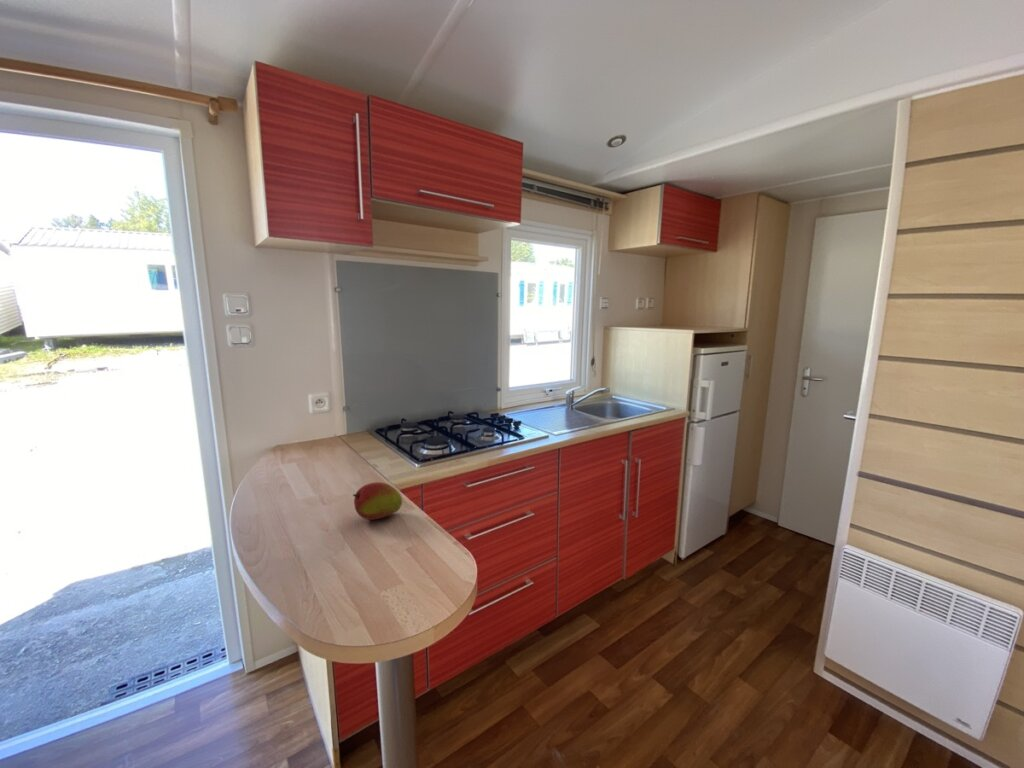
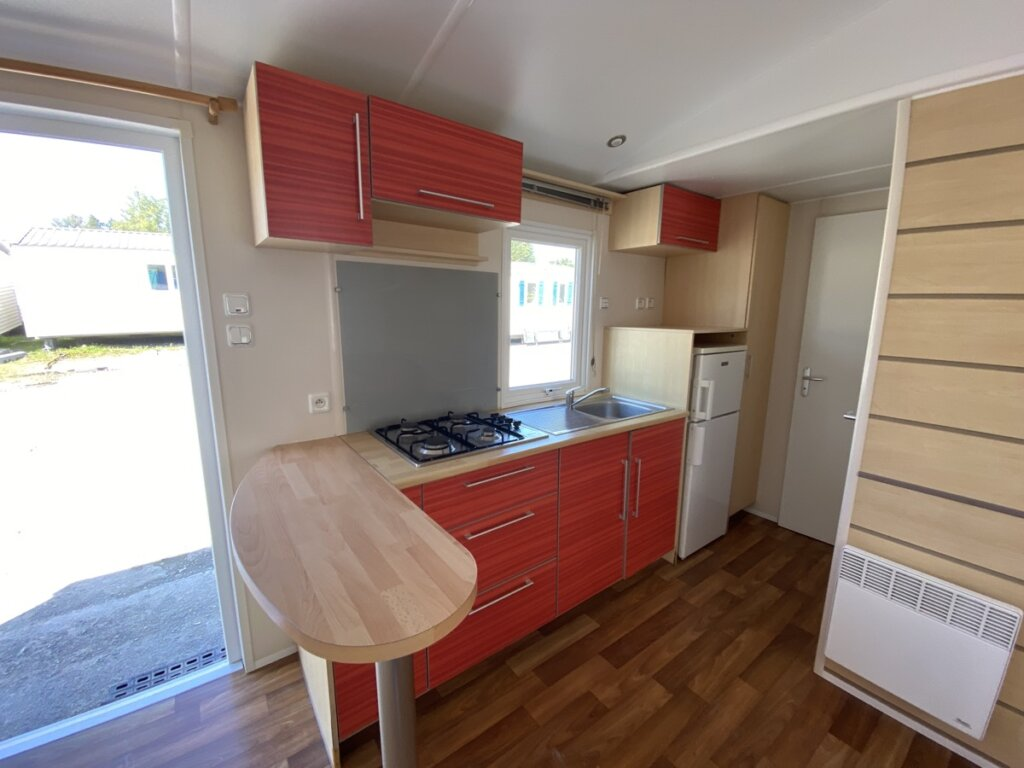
- fruit [352,481,403,521]
